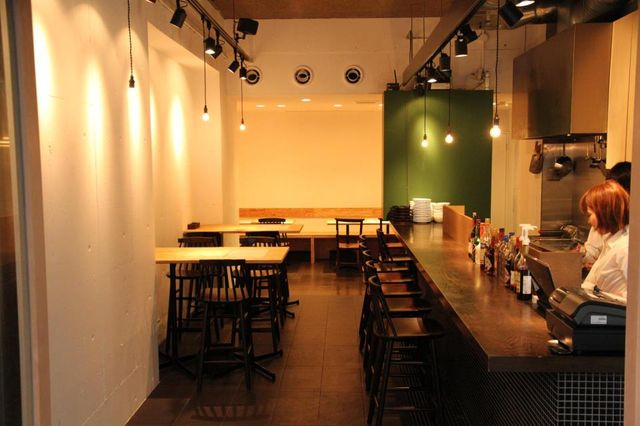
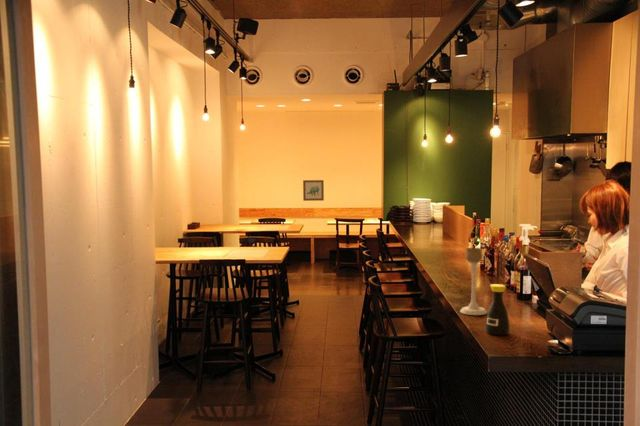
+ wall art [302,179,325,202]
+ bottle [485,283,511,336]
+ candle holder [459,247,488,316]
